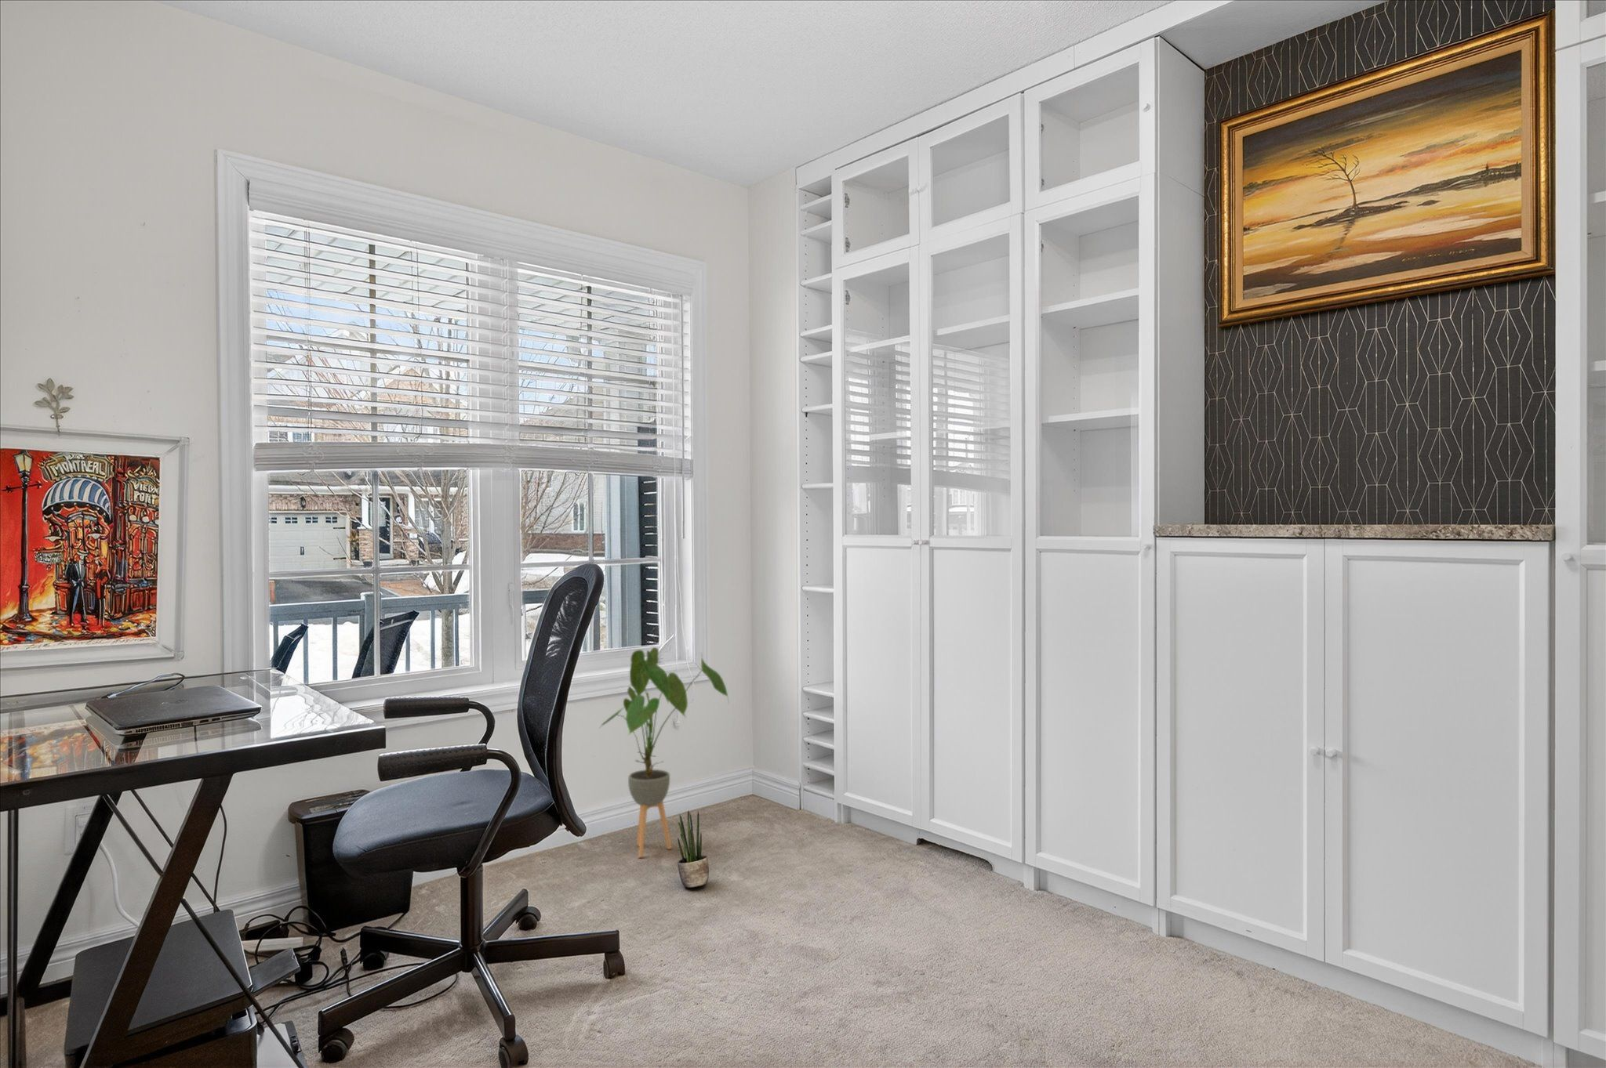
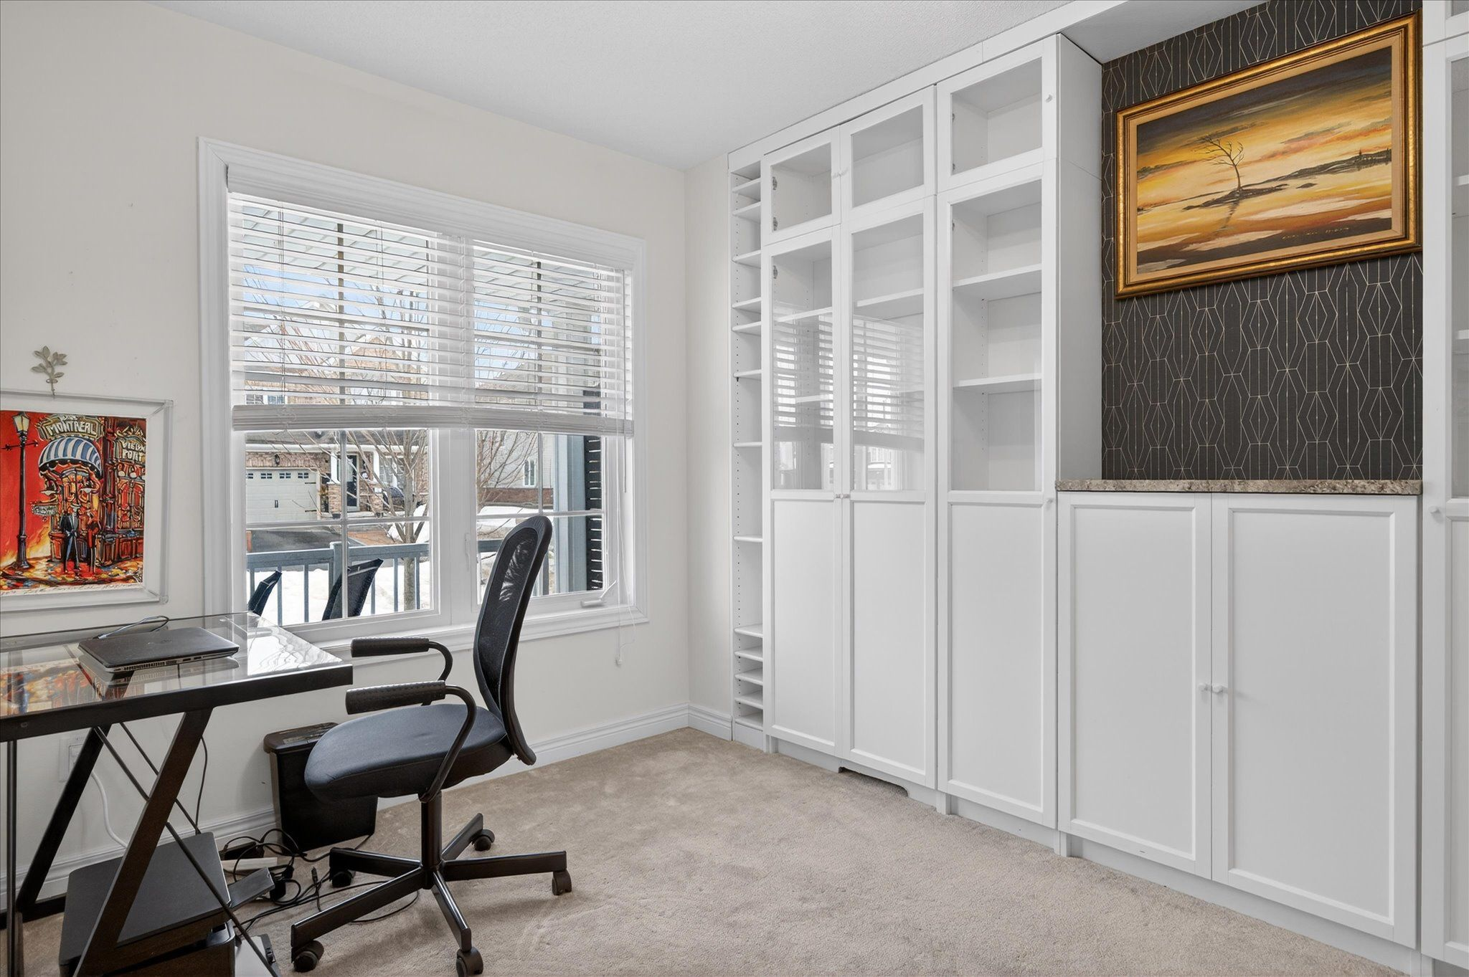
- potted plant [677,811,709,888]
- house plant [597,646,730,858]
